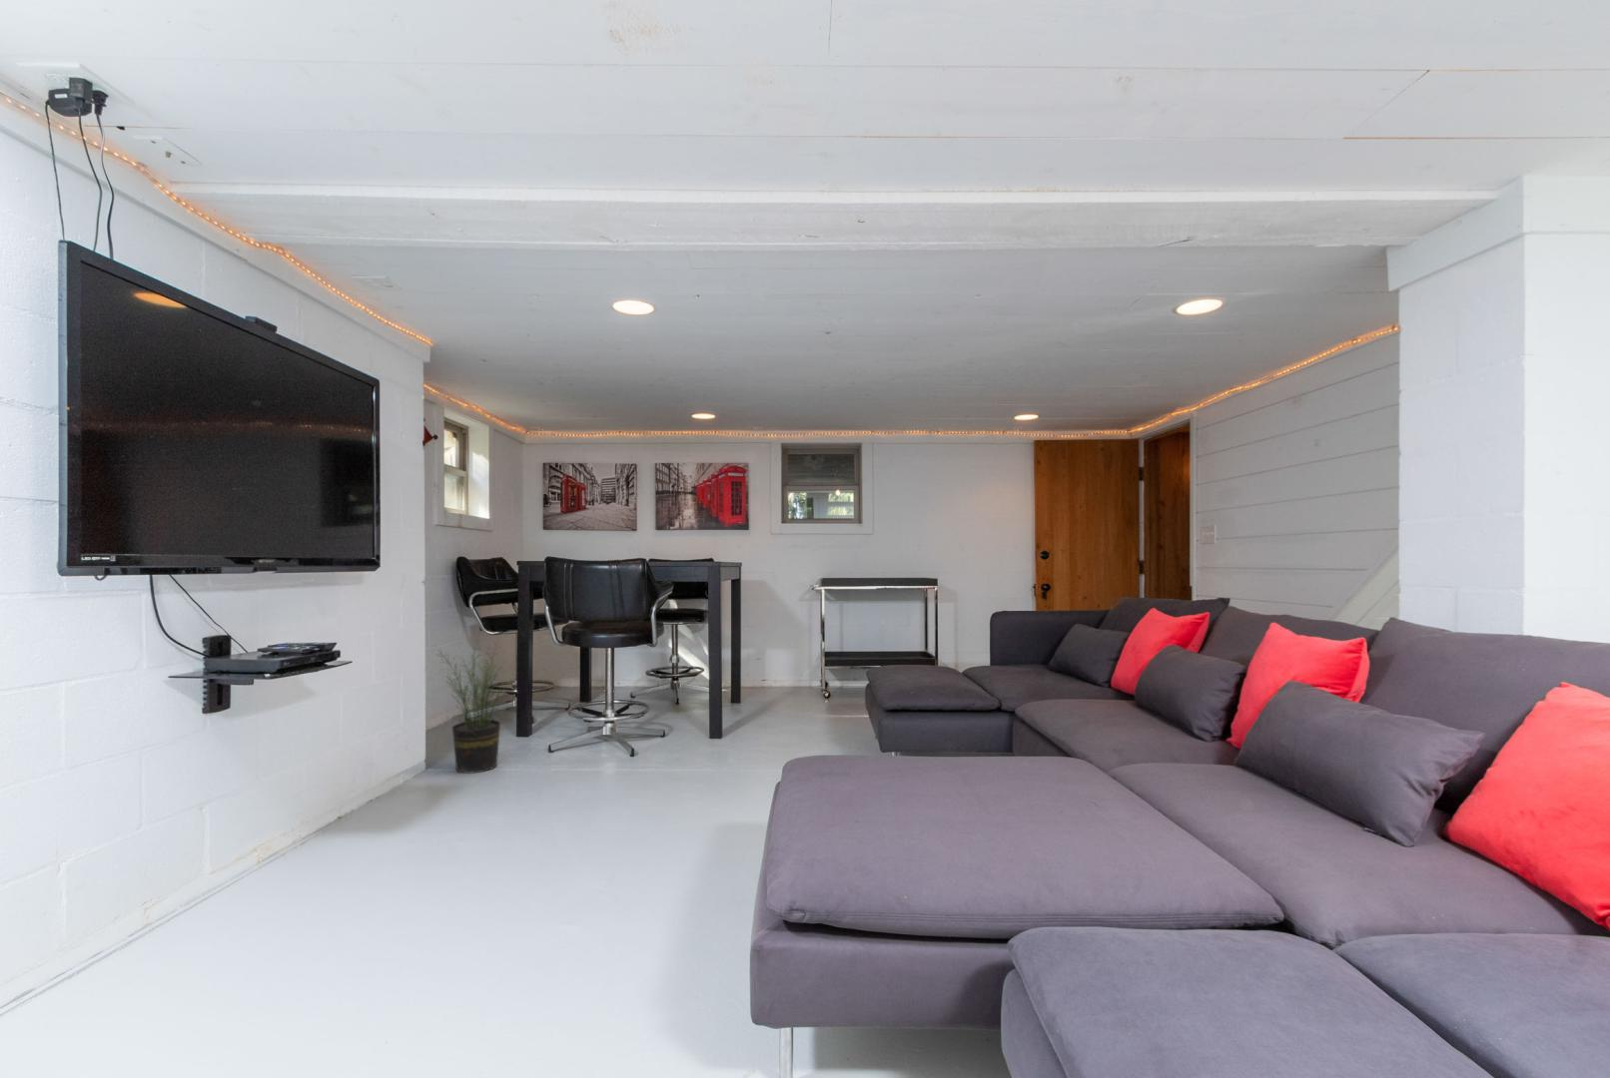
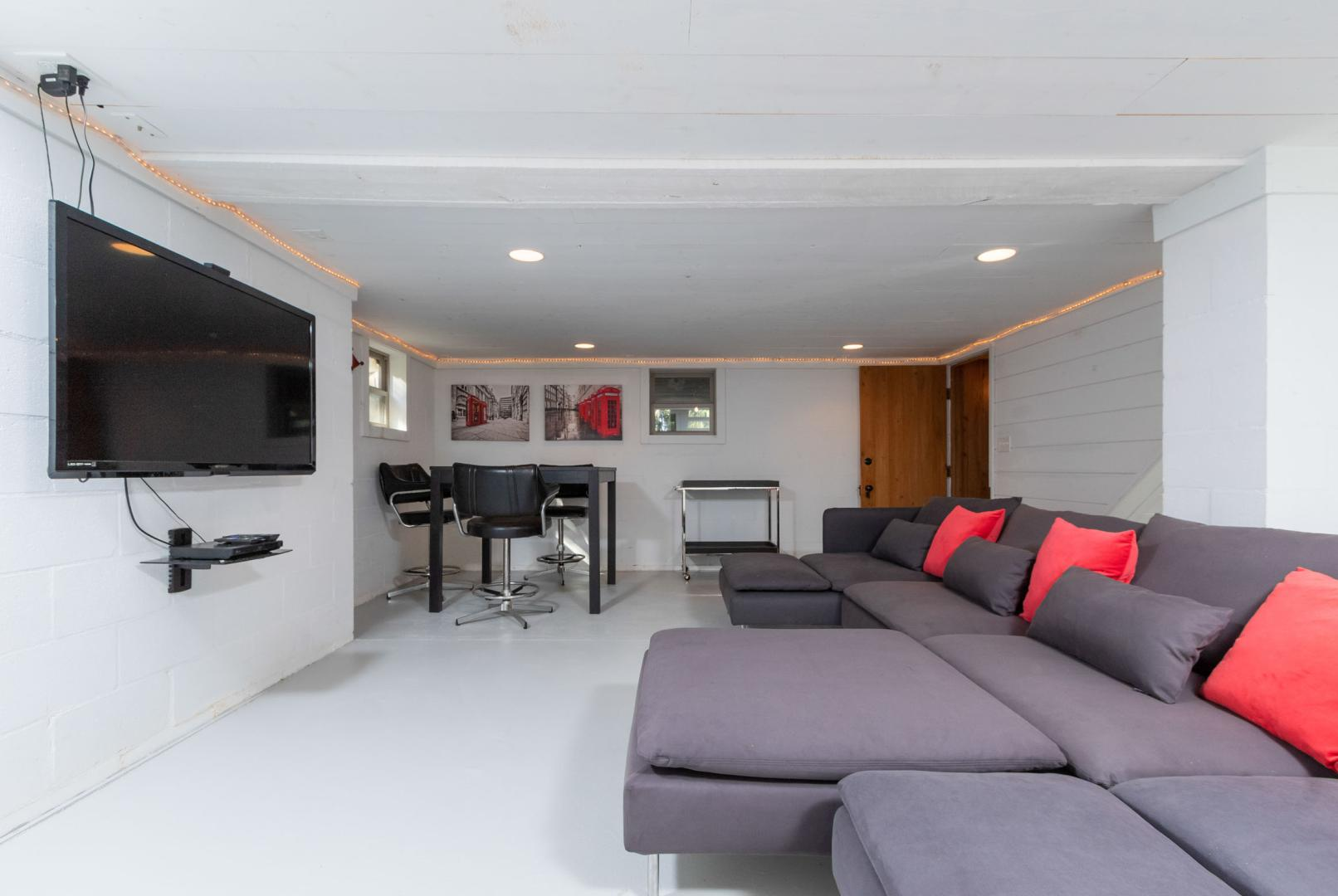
- potted plant [434,636,515,775]
